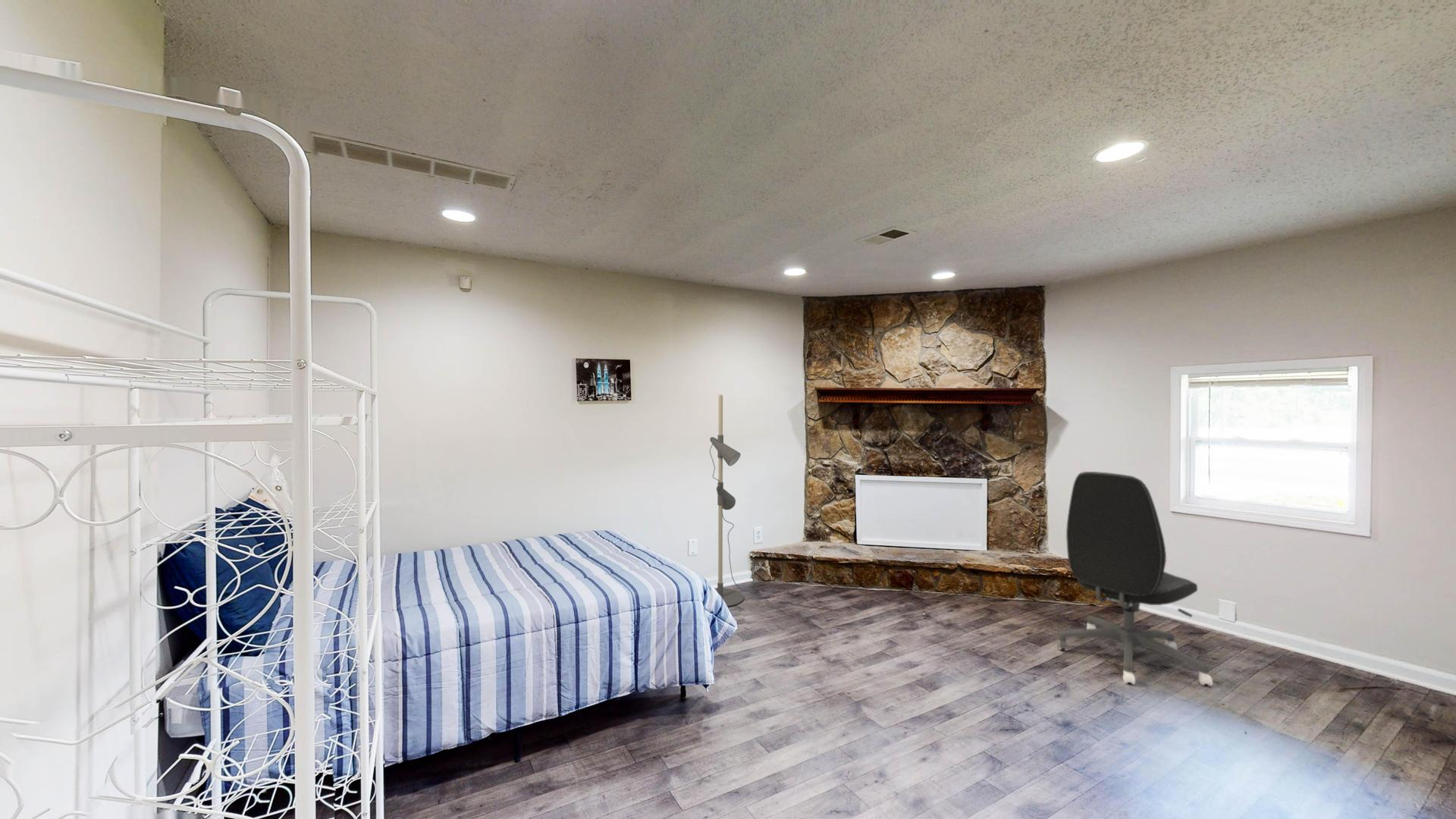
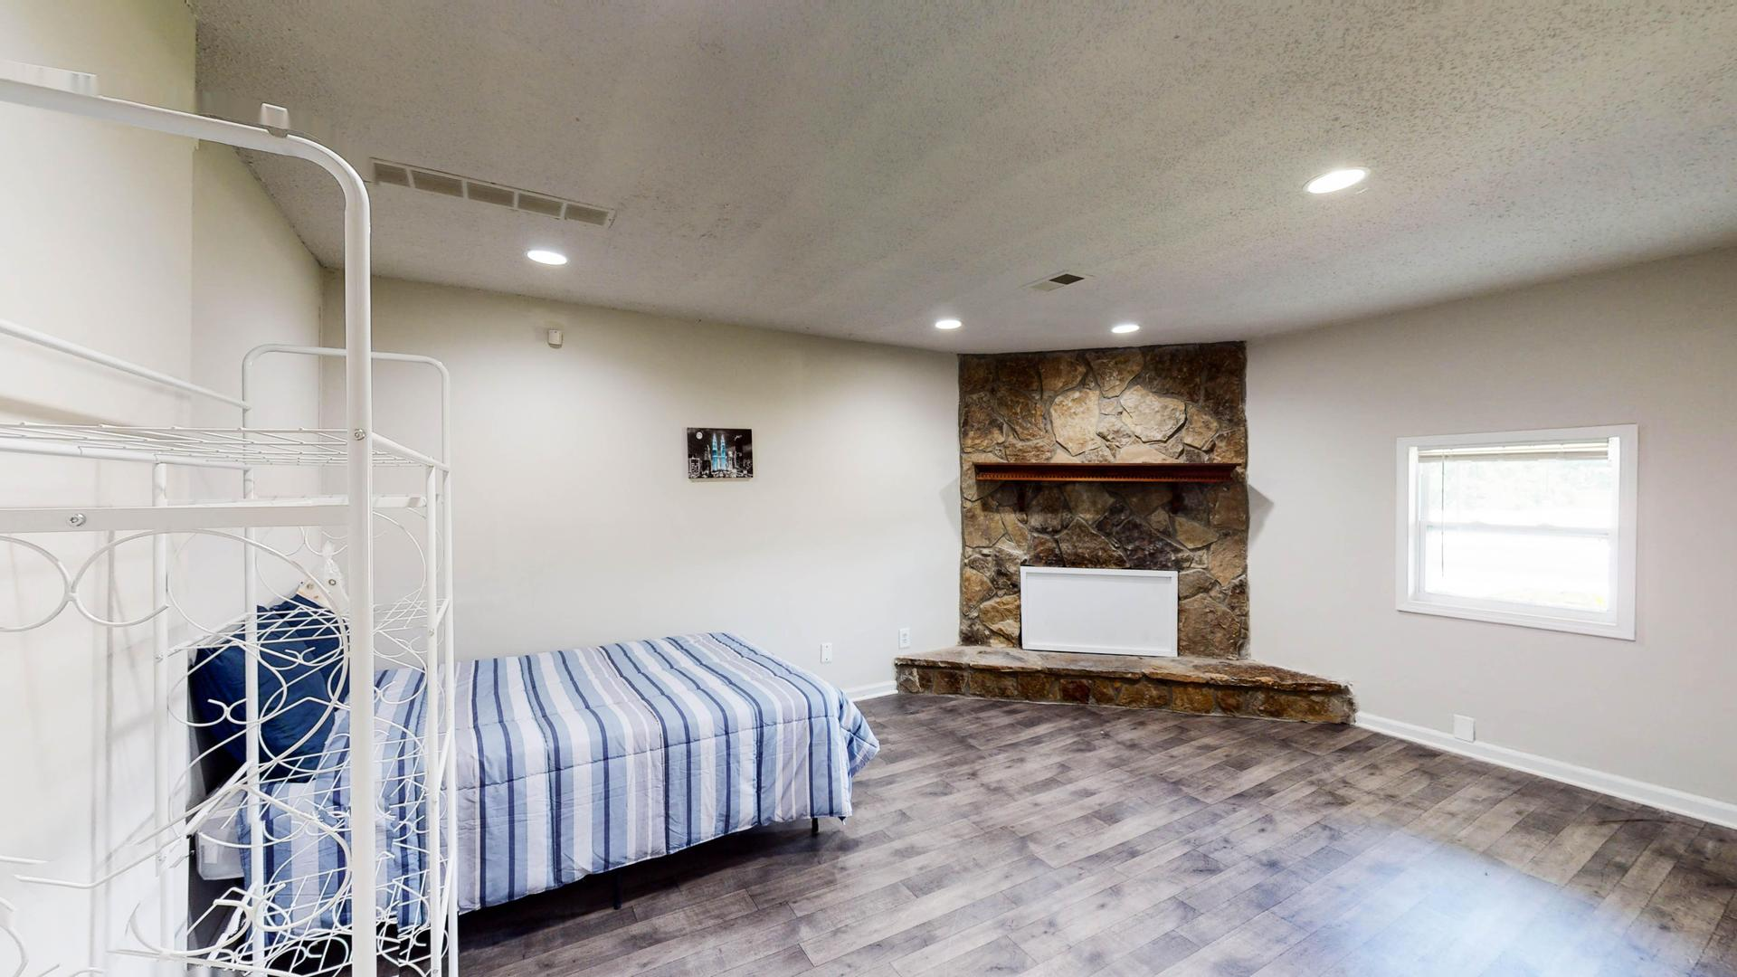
- office chair [1057,471,1213,687]
- floor lamp [709,394,842,612]
